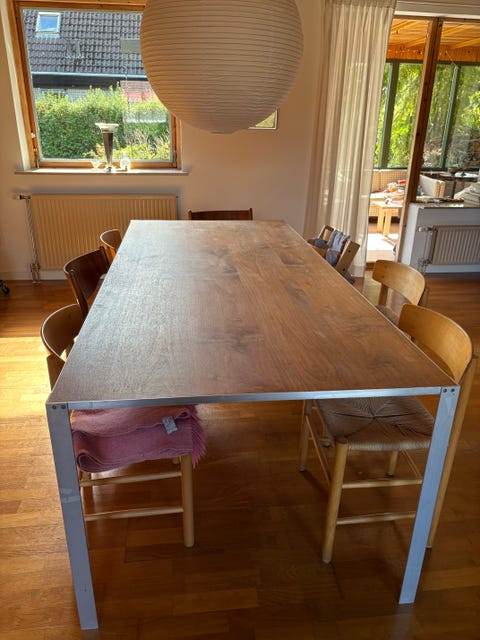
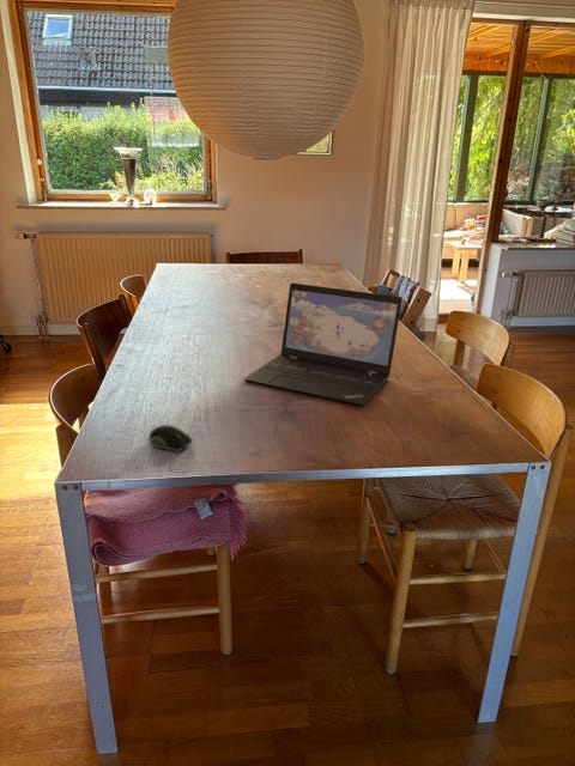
+ computer mouse [147,424,193,454]
+ laptop [242,281,404,407]
